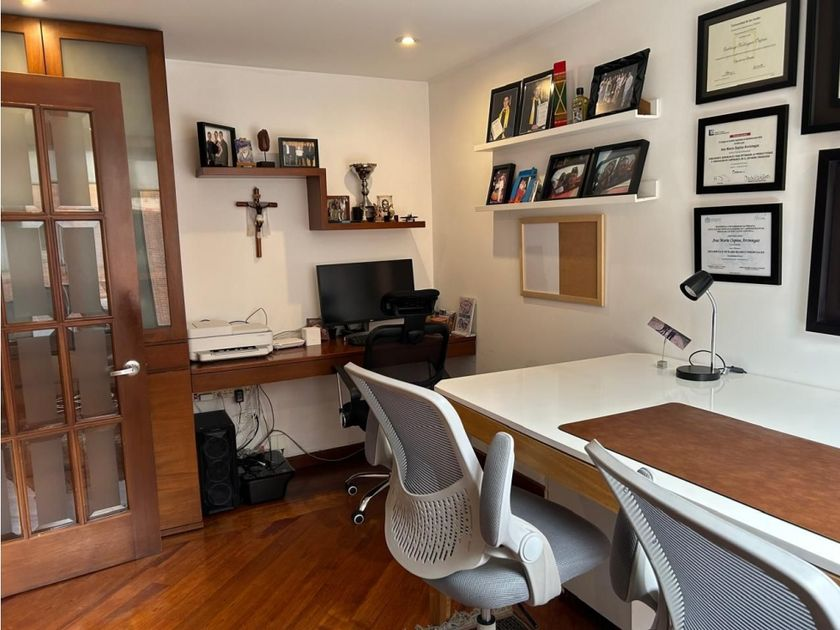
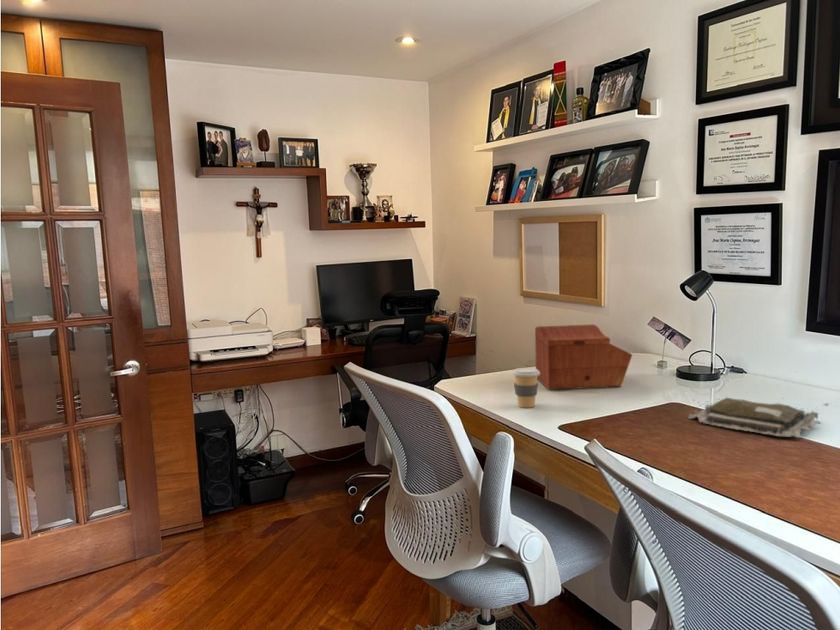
+ coffee cup [511,367,540,408]
+ book [688,391,829,438]
+ sewing box [534,324,633,391]
